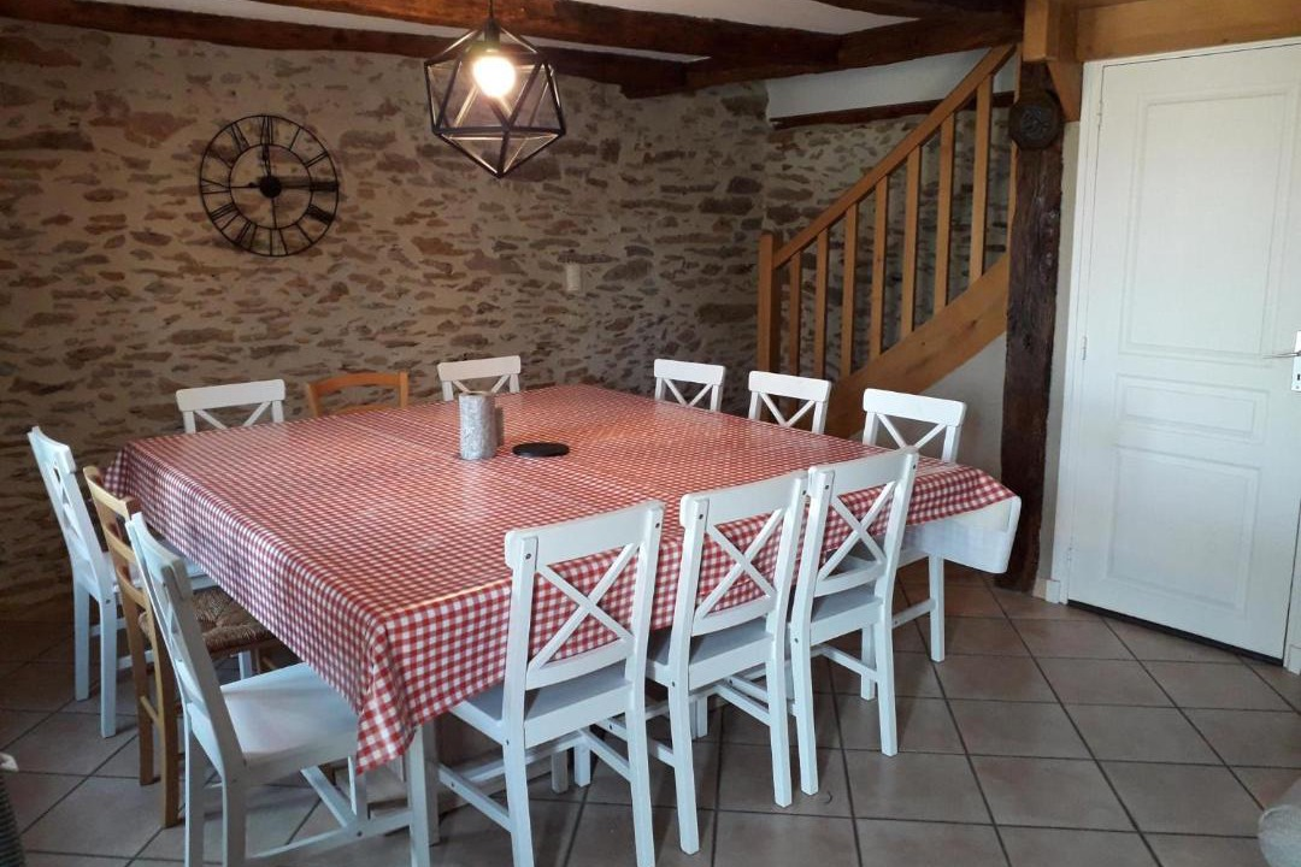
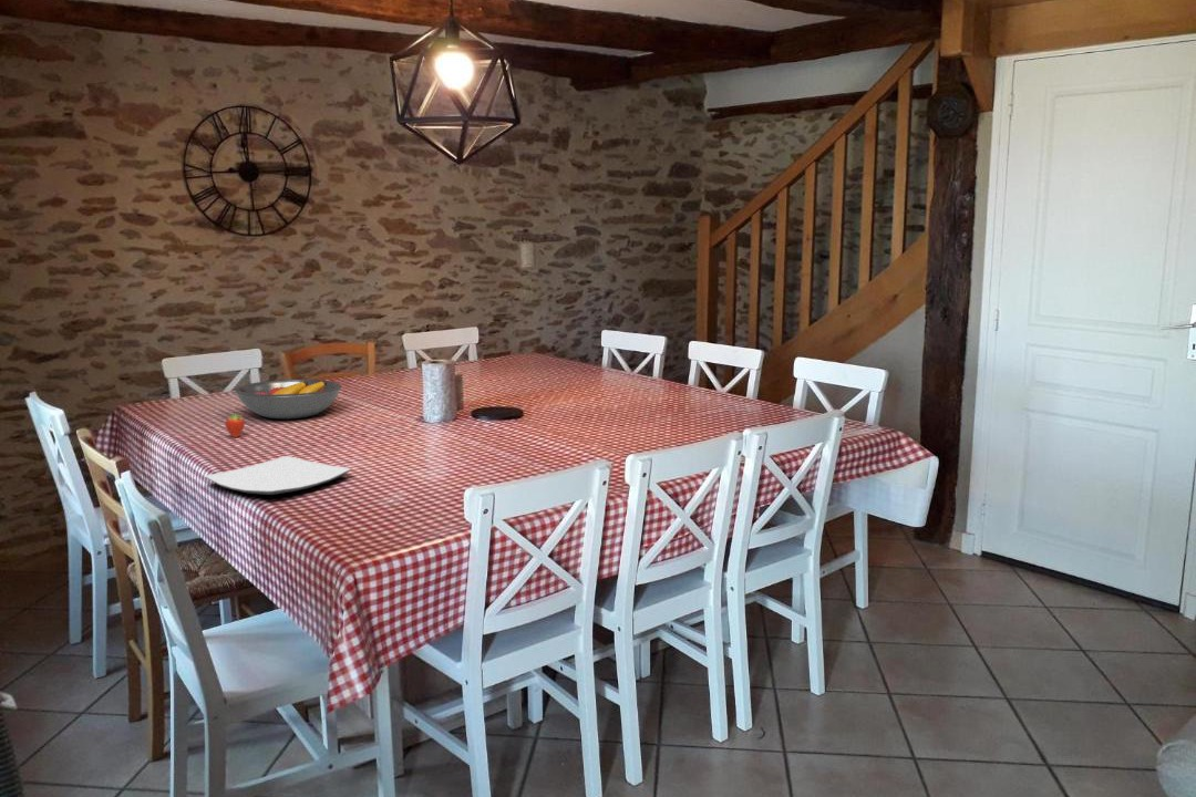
+ fruit [225,411,246,438]
+ fruit bowl [234,379,343,421]
+ plate [204,455,352,496]
